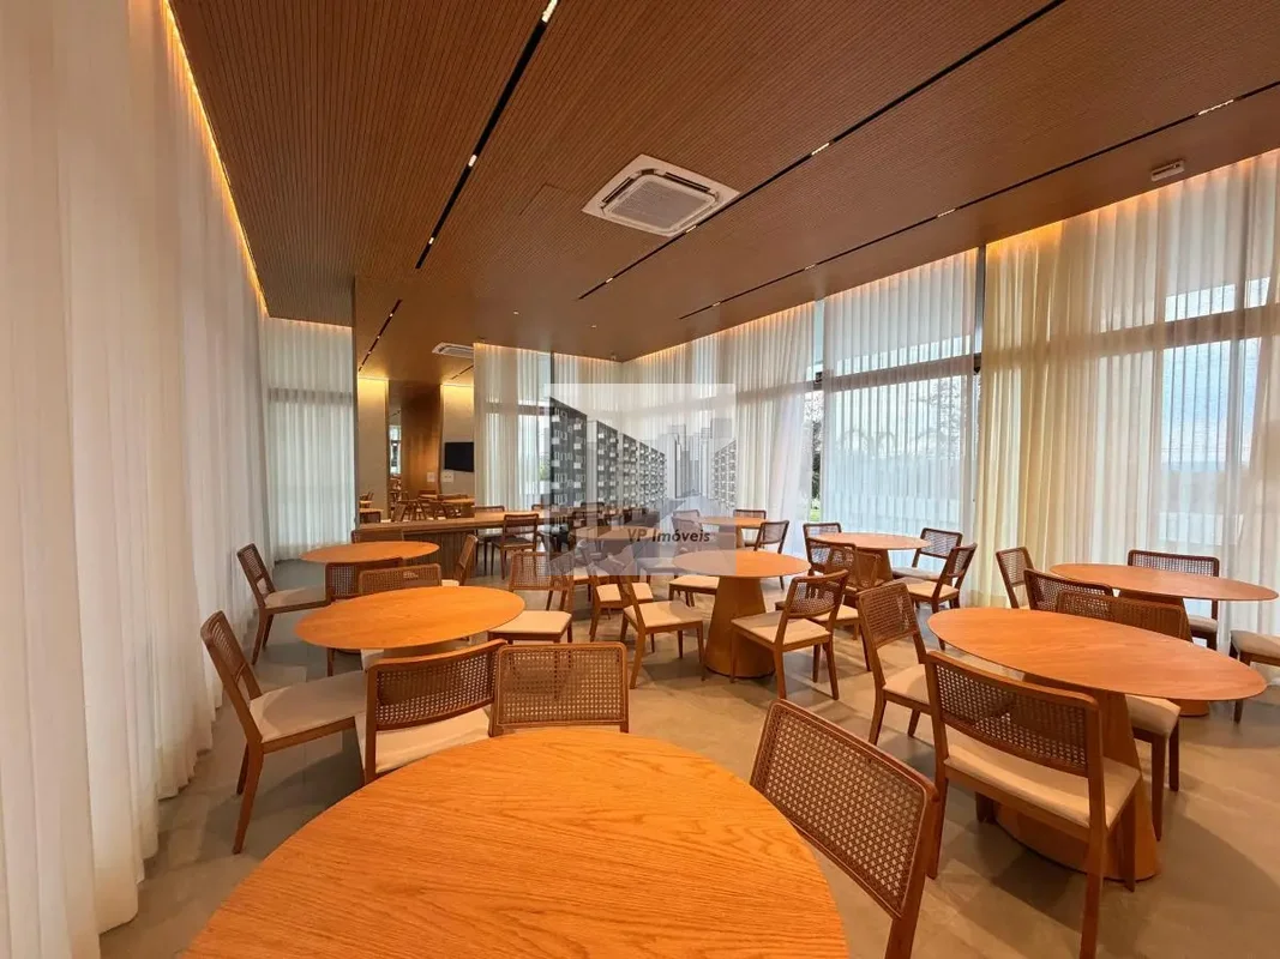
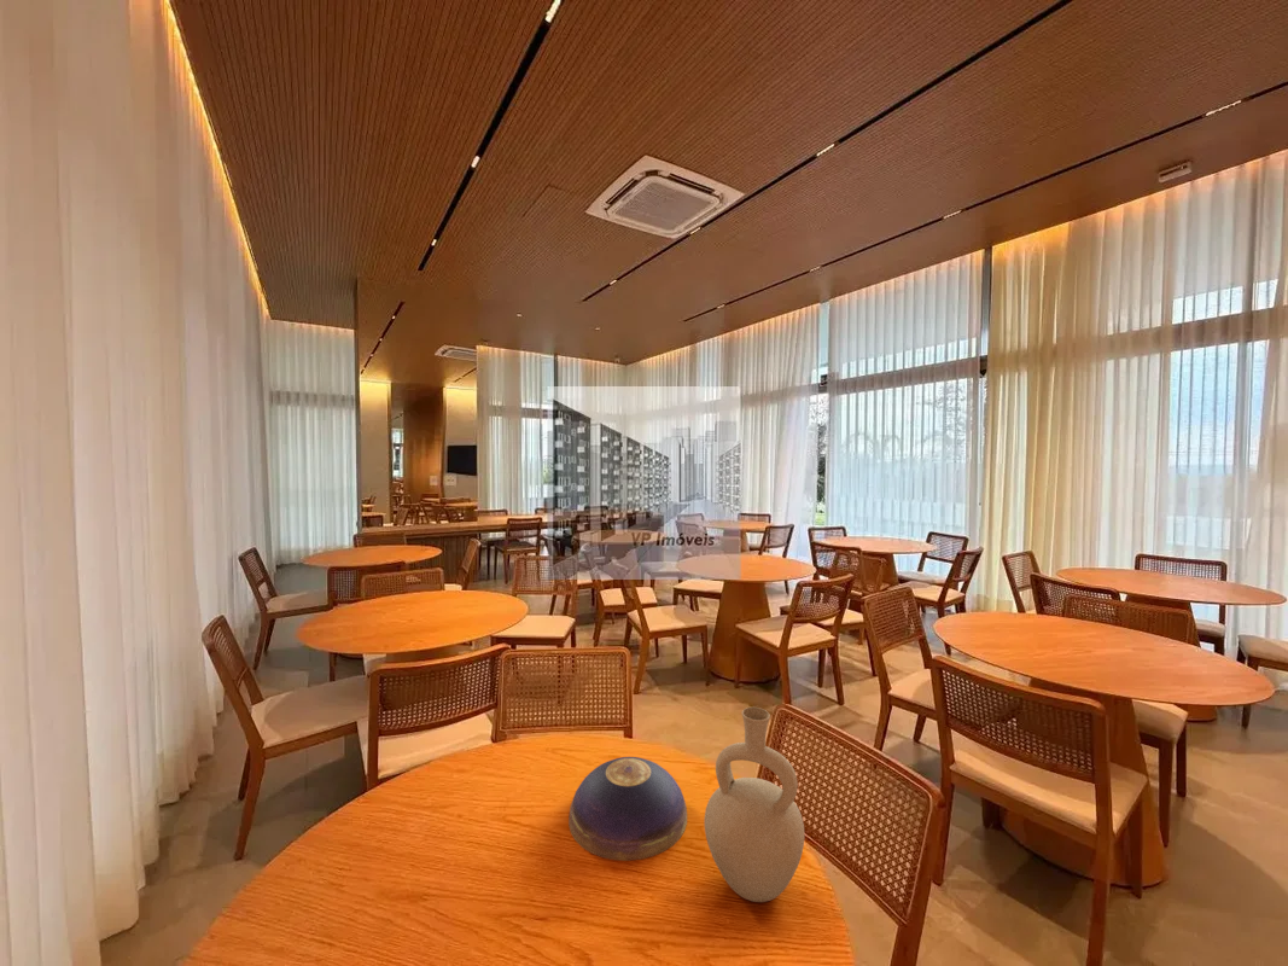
+ decorative bowl [567,756,688,862]
+ vase [704,706,805,903]
